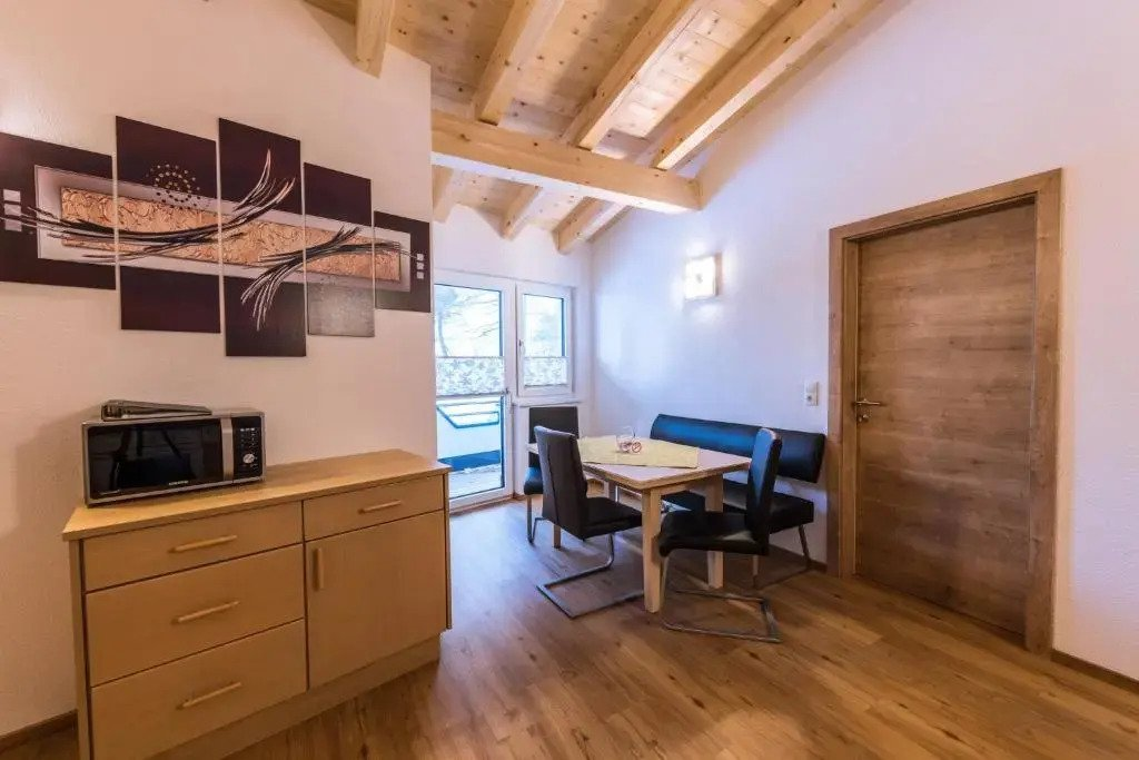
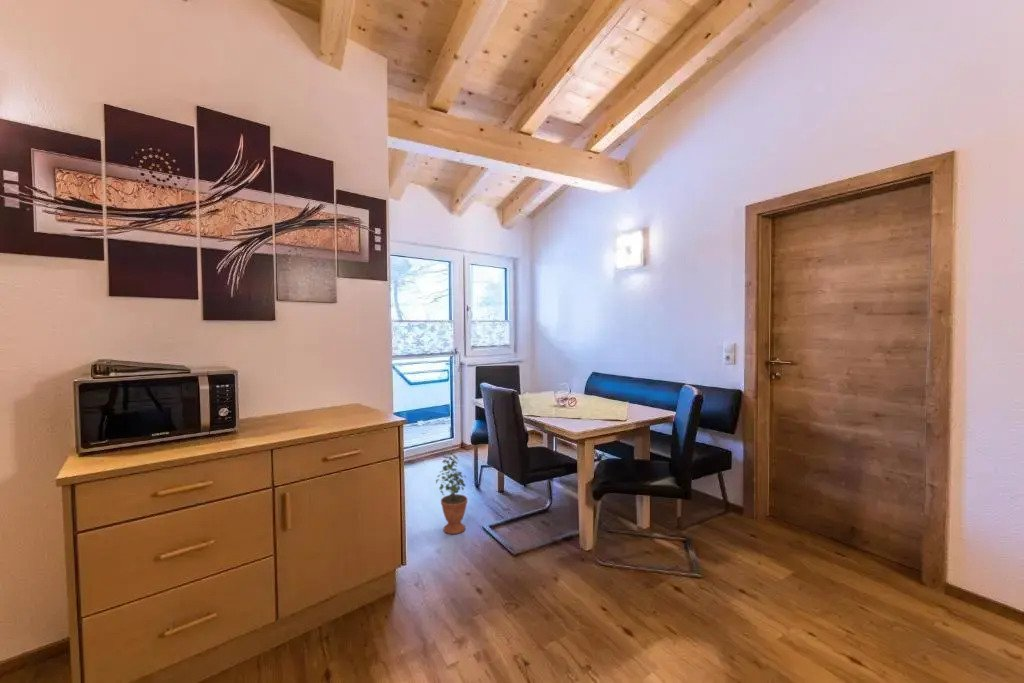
+ potted plant [435,451,469,535]
